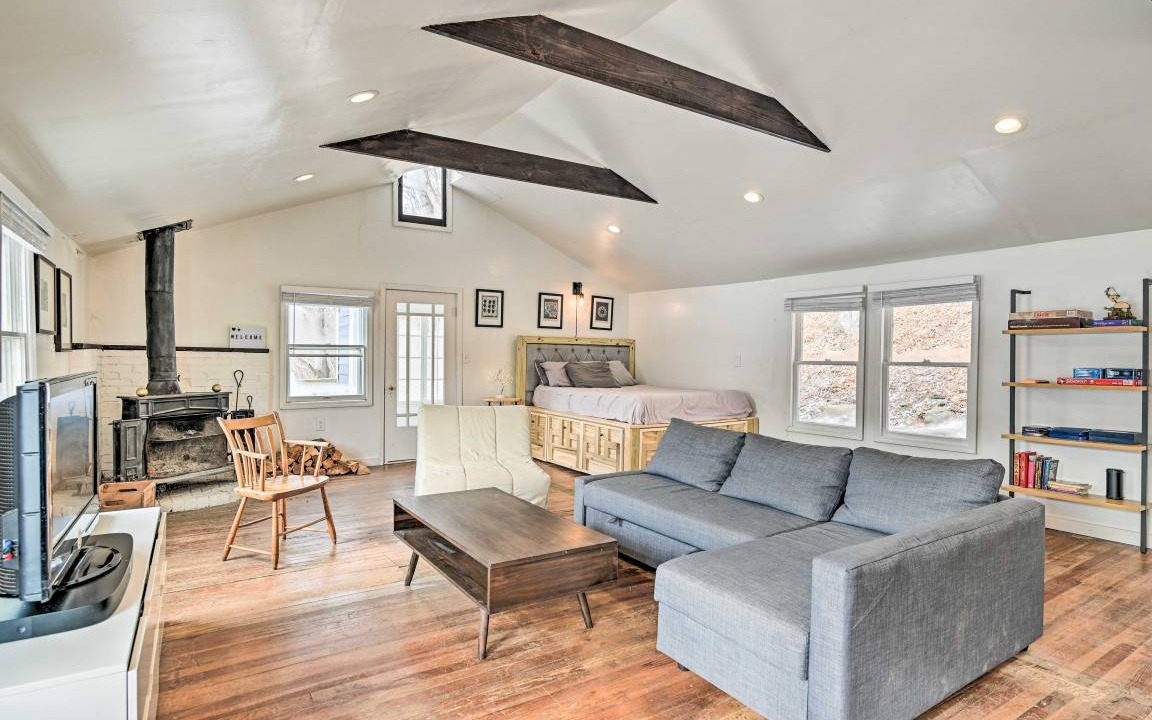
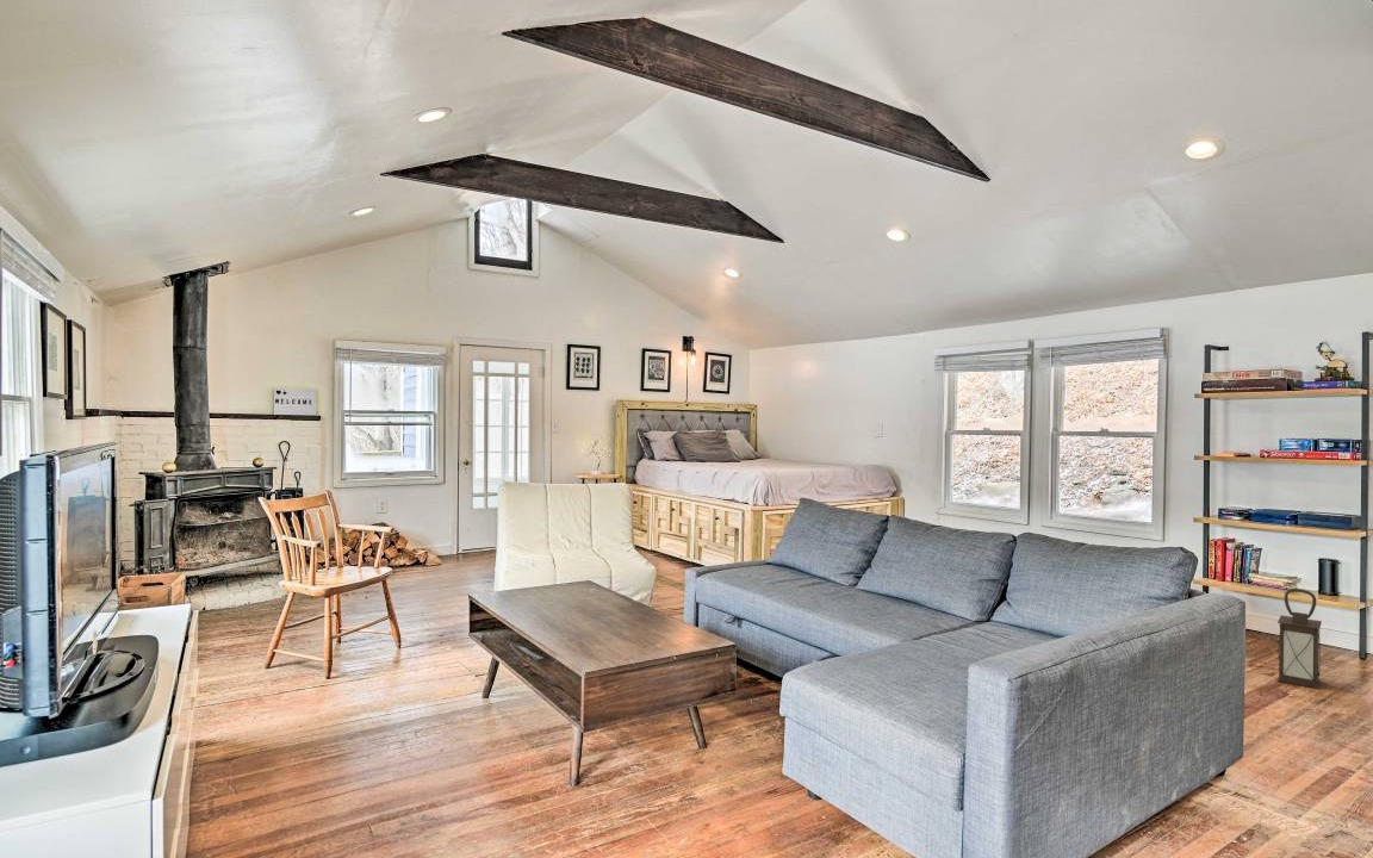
+ lantern [1276,587,1323,690]
